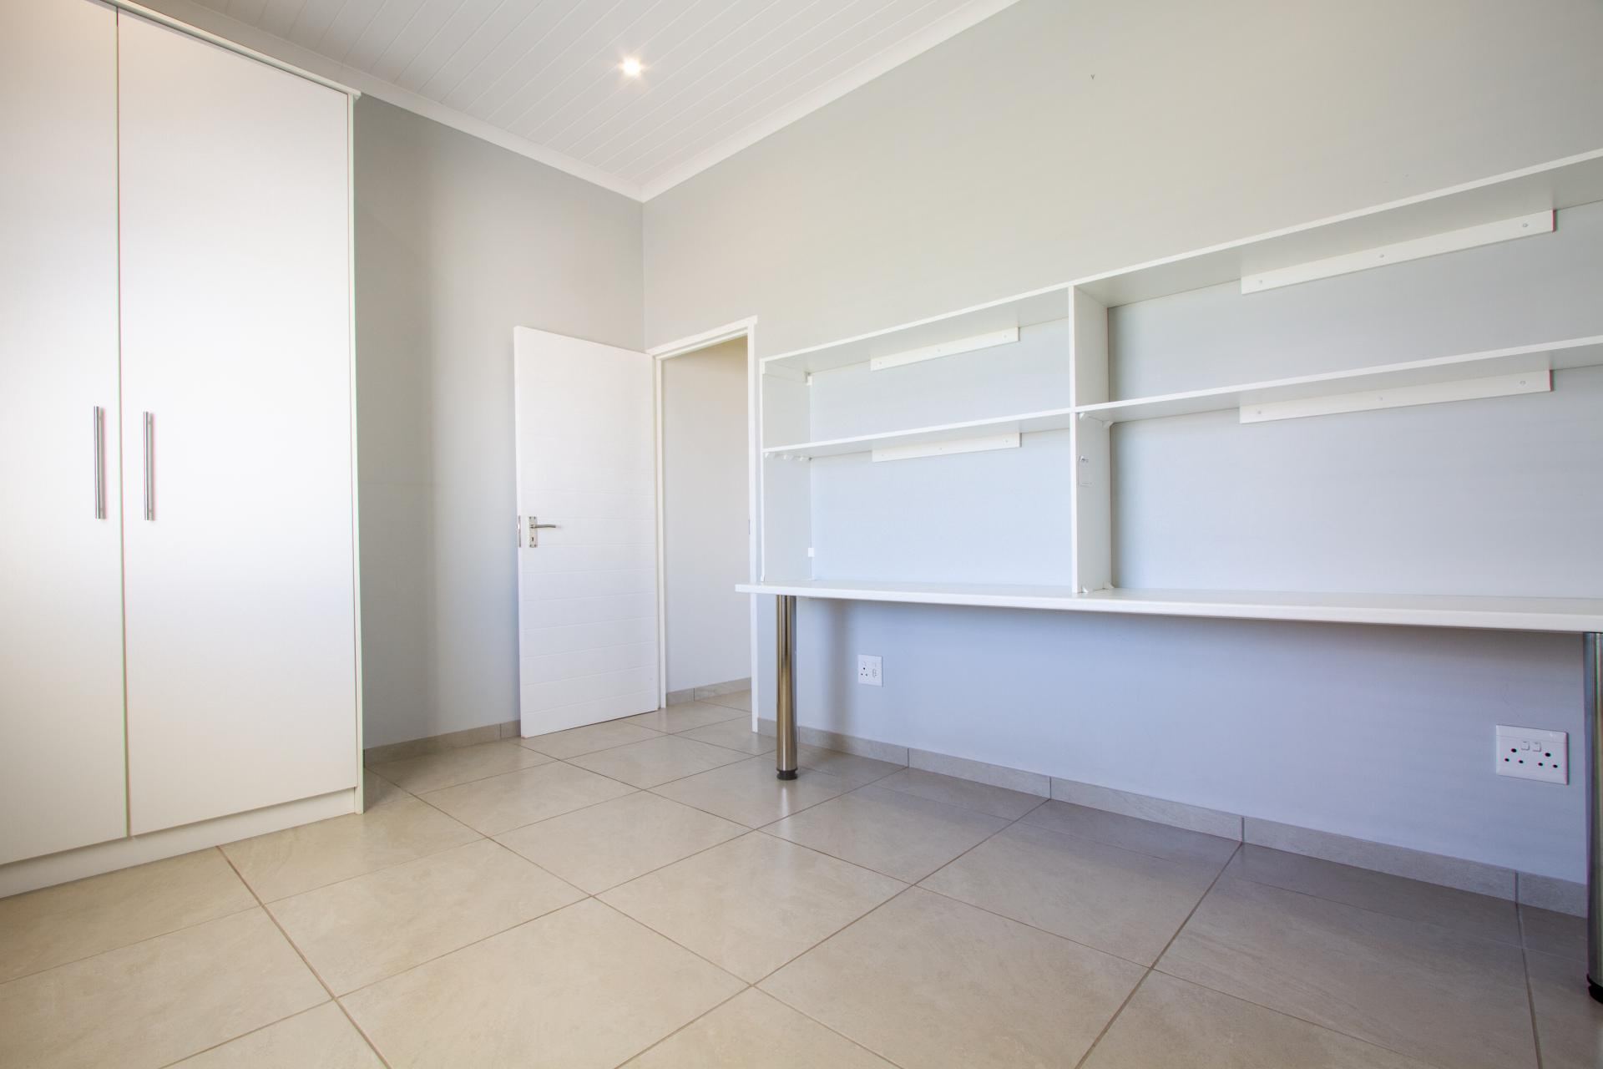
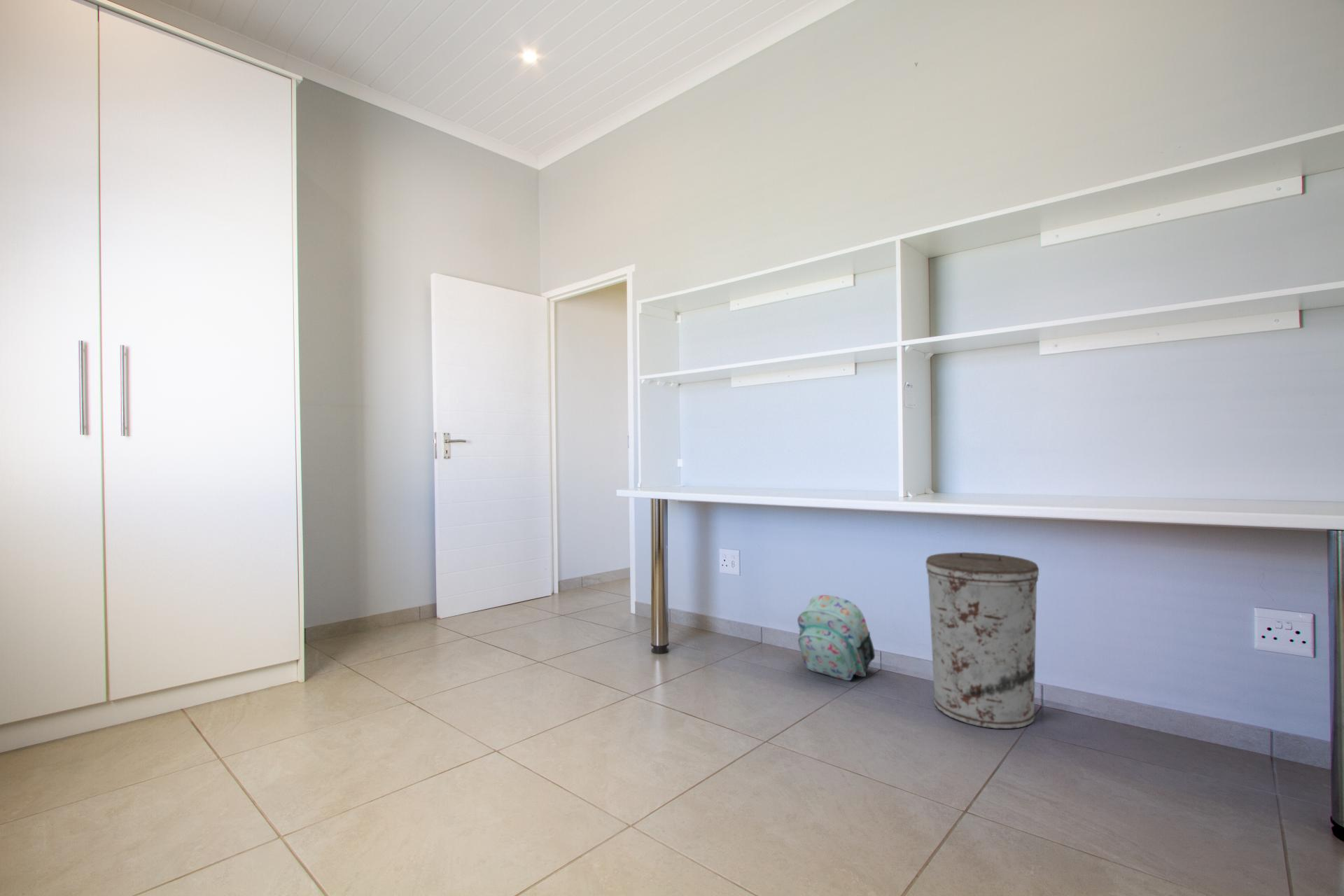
+ trash can [925,552,1040,729]
+ backpack [797,594,876,681]
